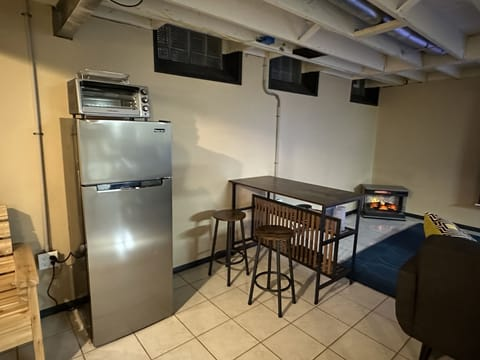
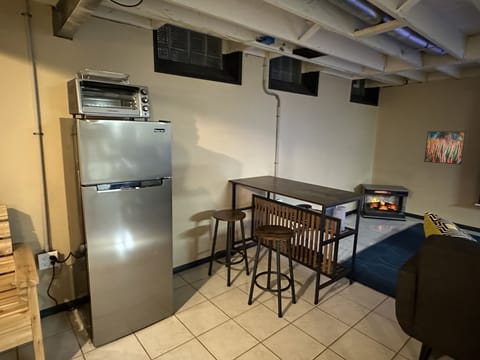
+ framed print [423,130,467,165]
